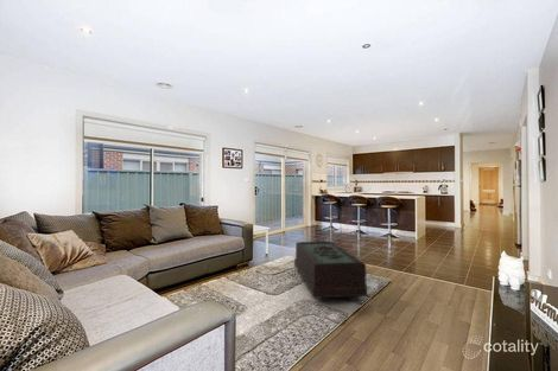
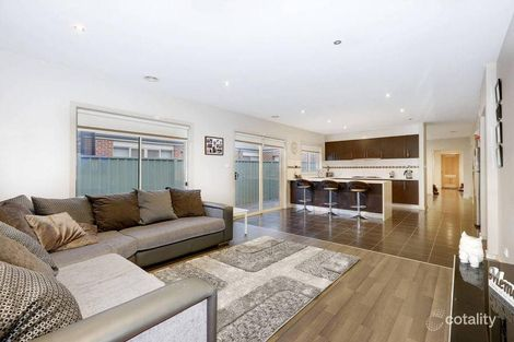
- coffee table [293,241,368,300]
